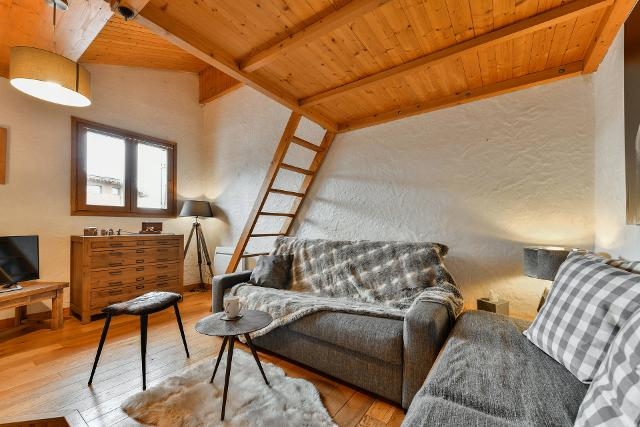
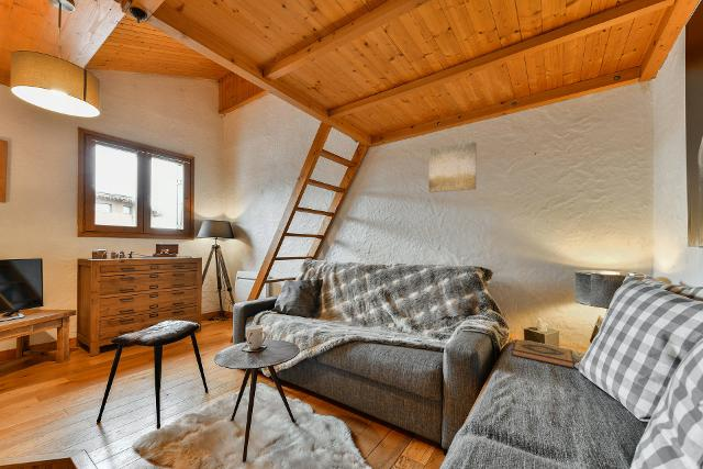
+ wall art [428,141,478,193]
+ hardback book [511,338,576,370]
